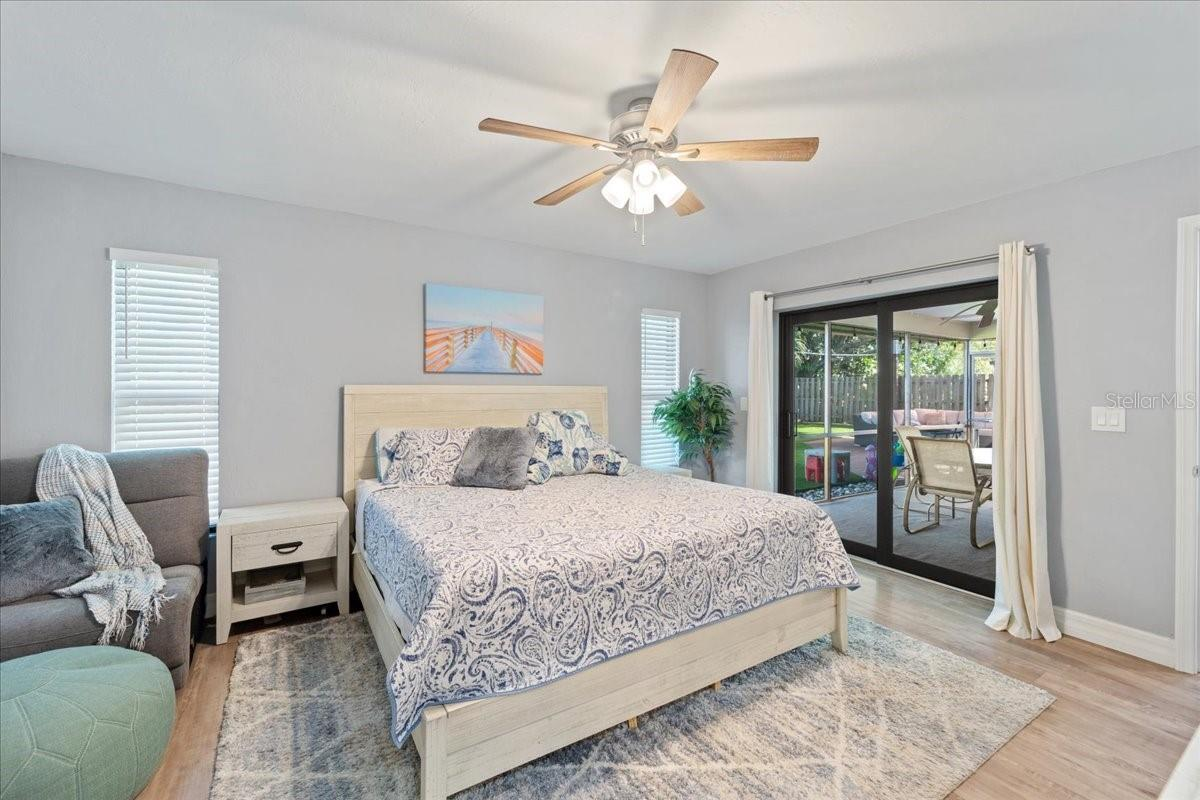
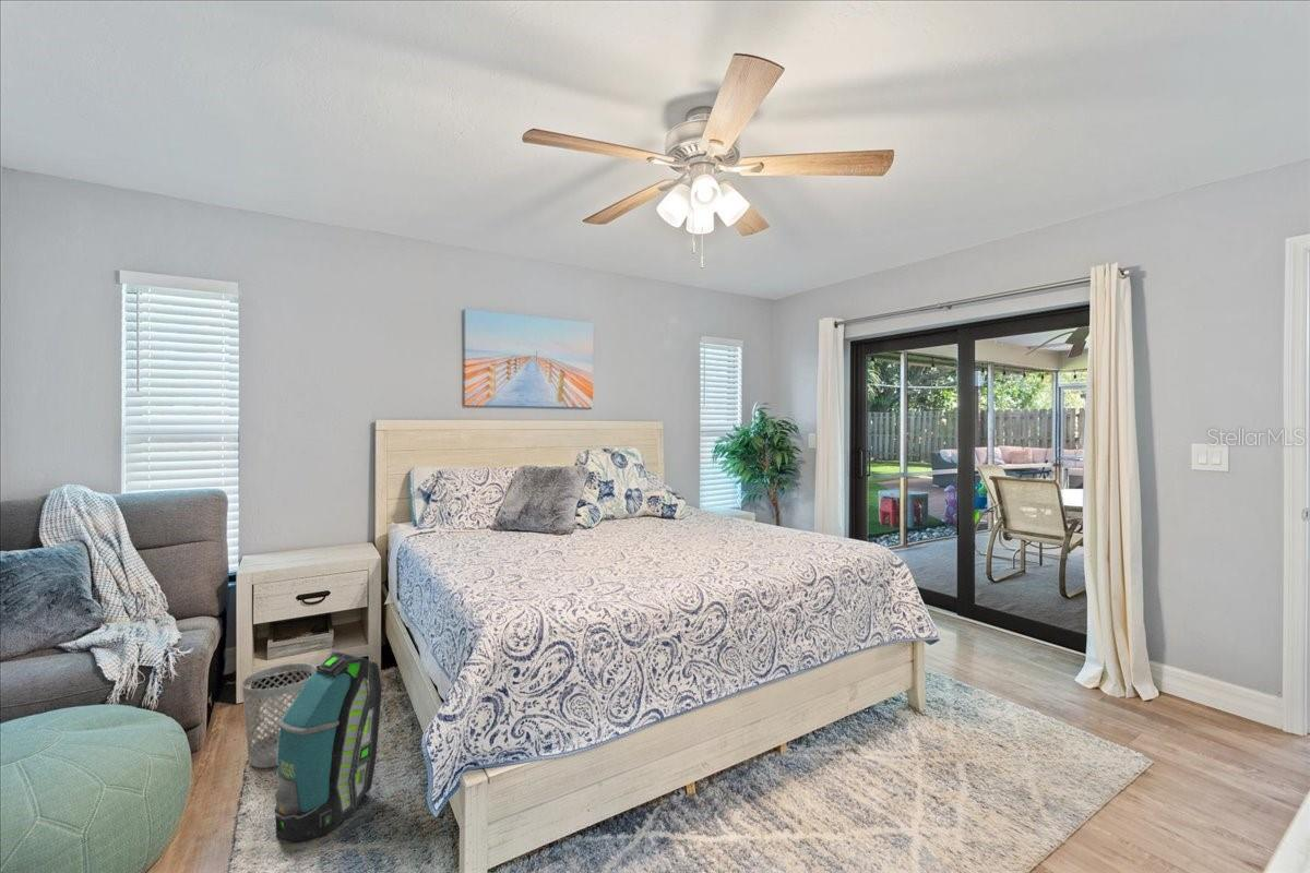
+ backpack [274,650,383,842]
+ wastebasket [241,662,318,769]
